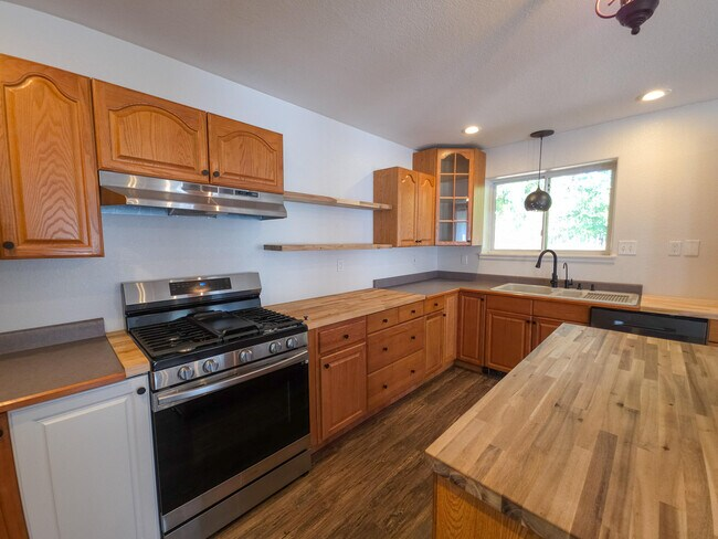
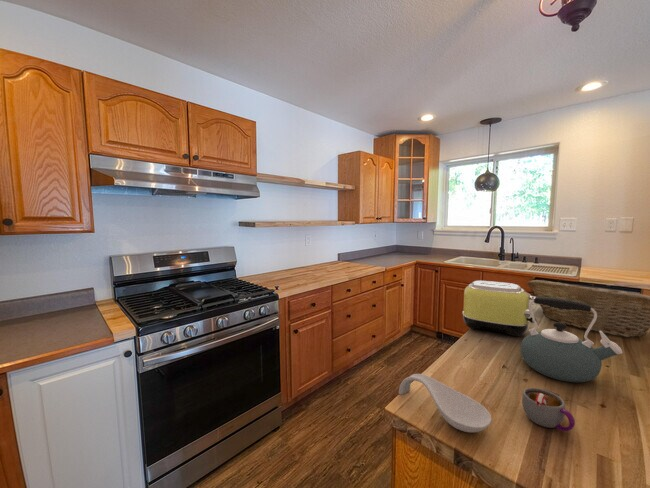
+ fruit basket [526,279,650,338]
+ mug [521,387,576,432]
+ spoon rest [398,373,493,433]
+ toaster [461,280,537,337]
+ kettle [520,297,623,383]
